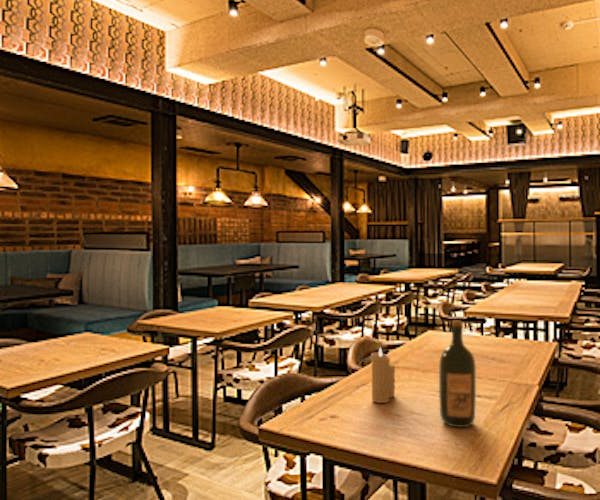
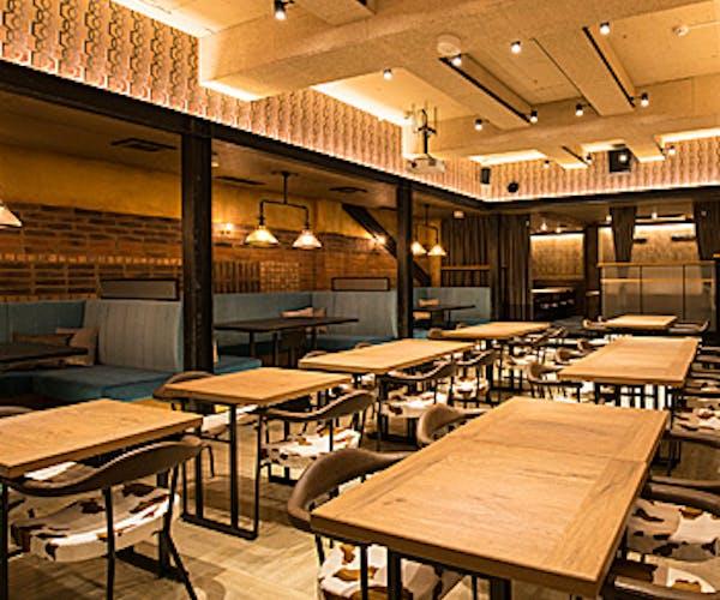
- wine bottle [438,319,477,428]
- candle [370,347,396,404]
